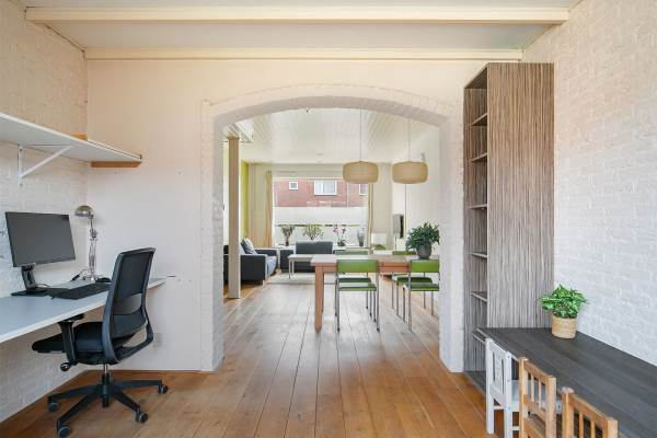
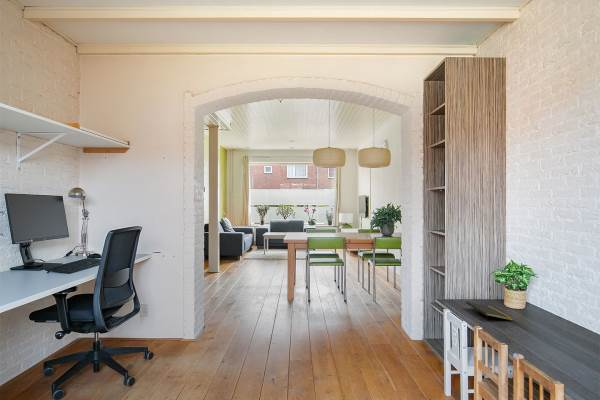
+ notepad [465,300,515,322]
